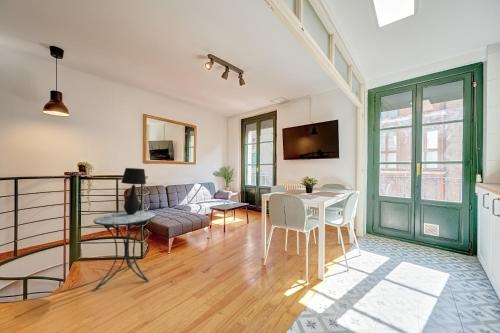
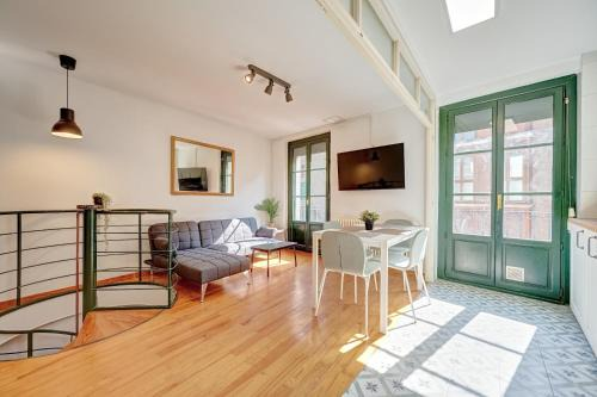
- table lamp [120,167,147,215]
- side table [92,210,157,292]
